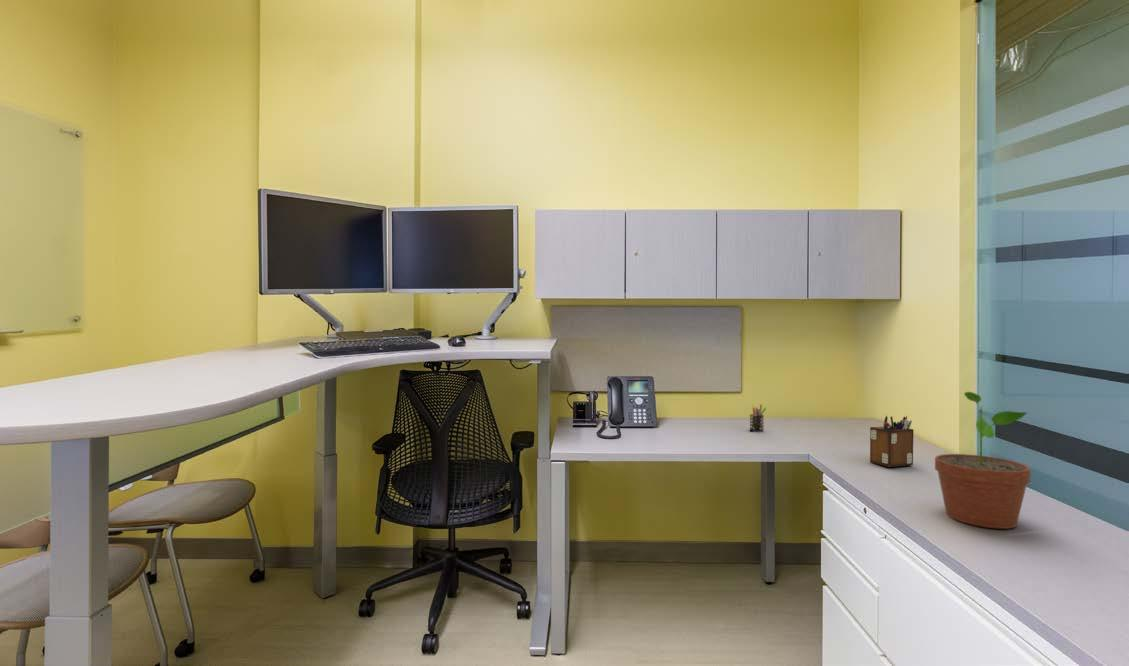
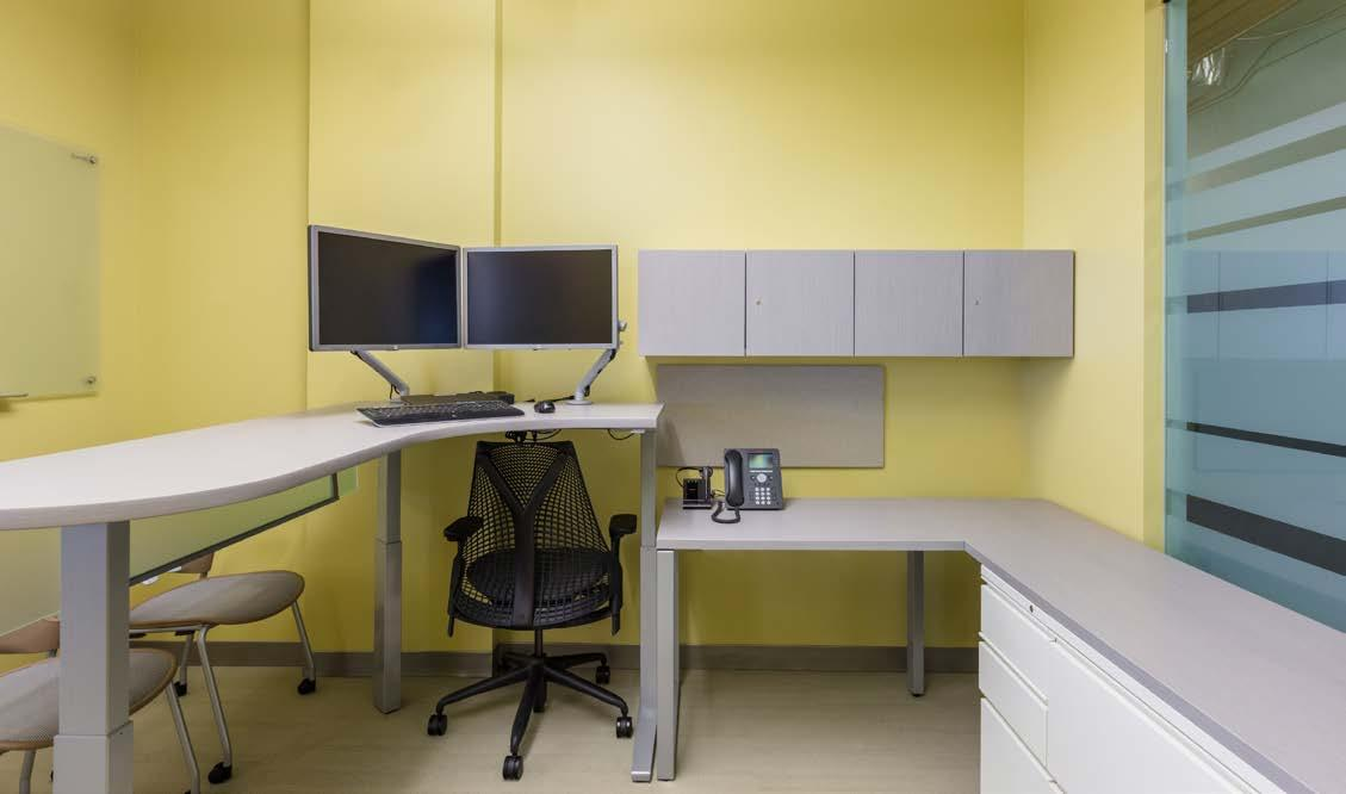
- potted plant [934,391,1031,530]
- pen holder [749,403,767,433]
- desk organizer [869,415,915,468]
